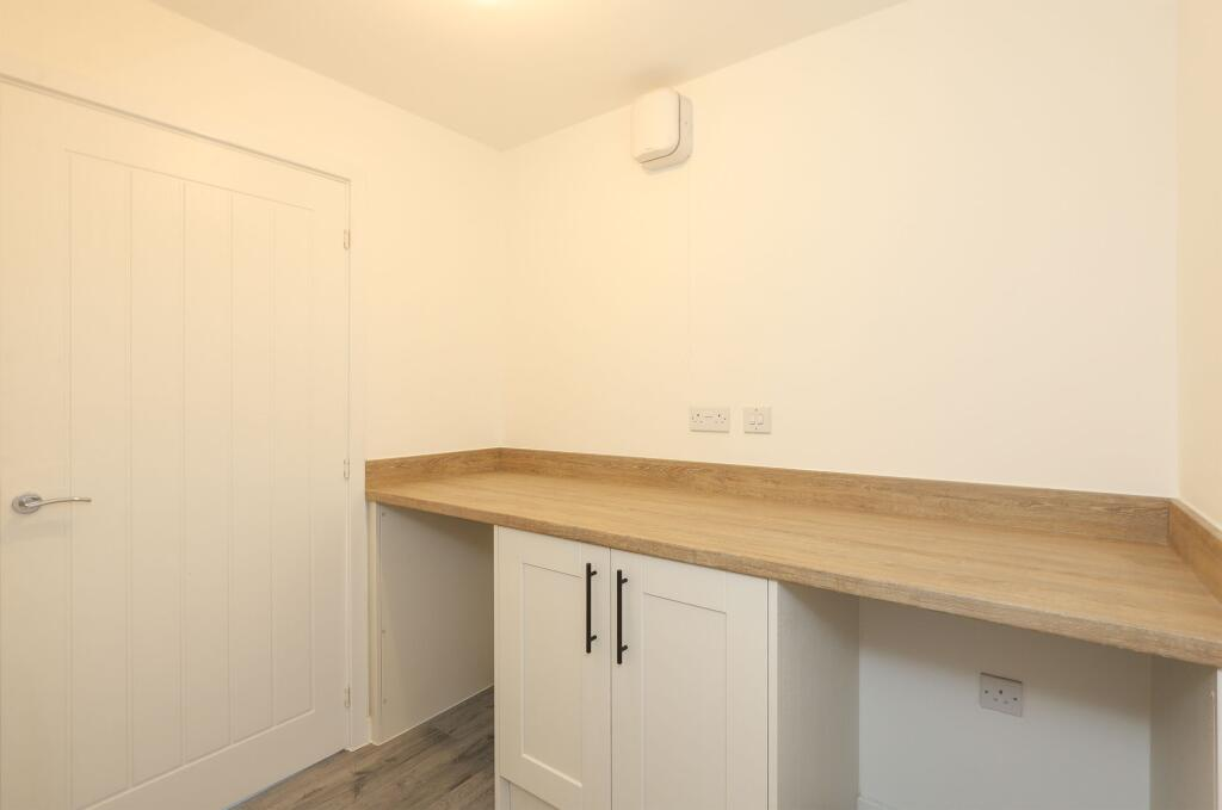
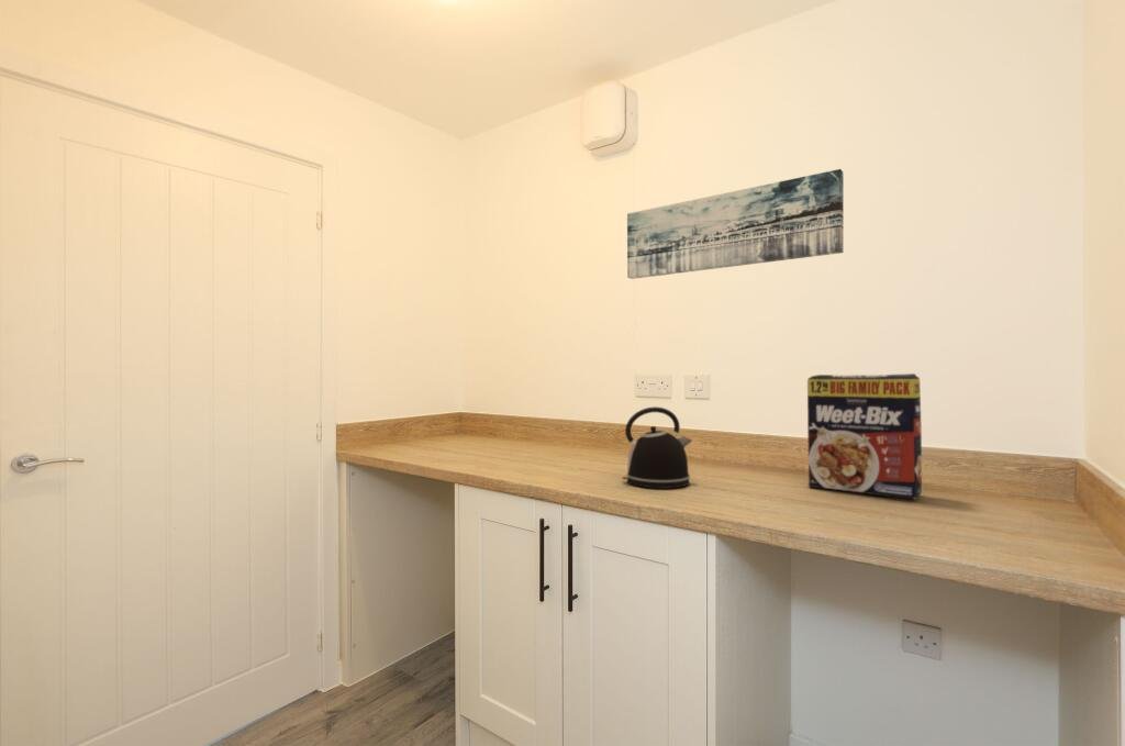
+ kettle [622,405,693,490]
+ wall art [626,168,845,280]
+ cereal box [806,372,923,500]
